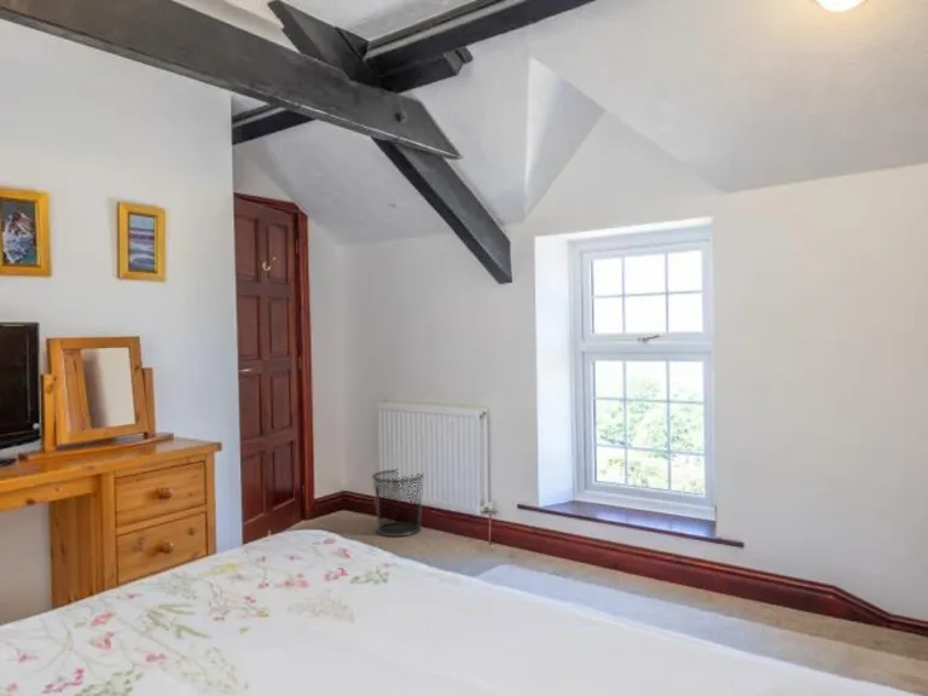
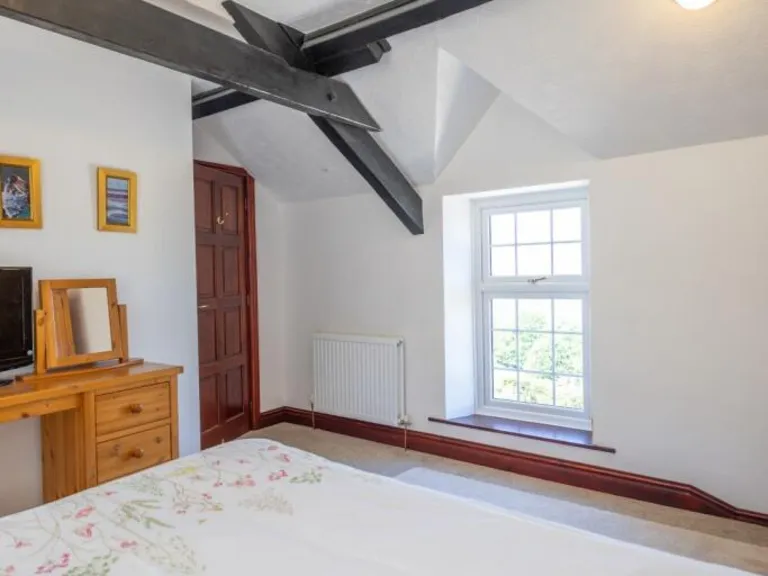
- waste bin [371,469,425,538]
